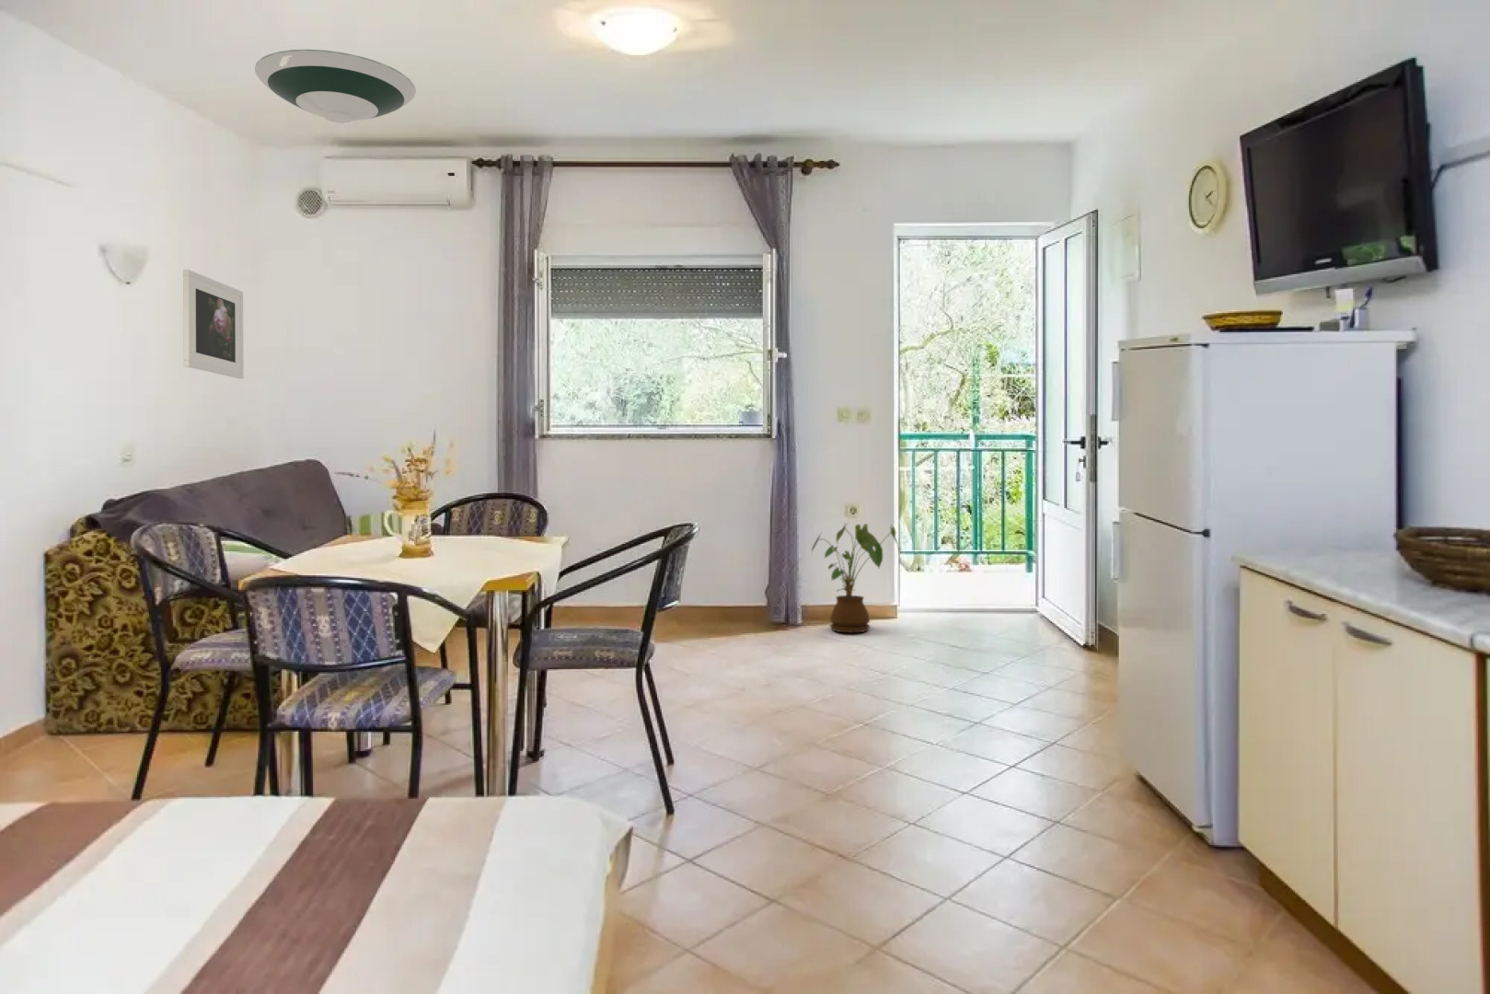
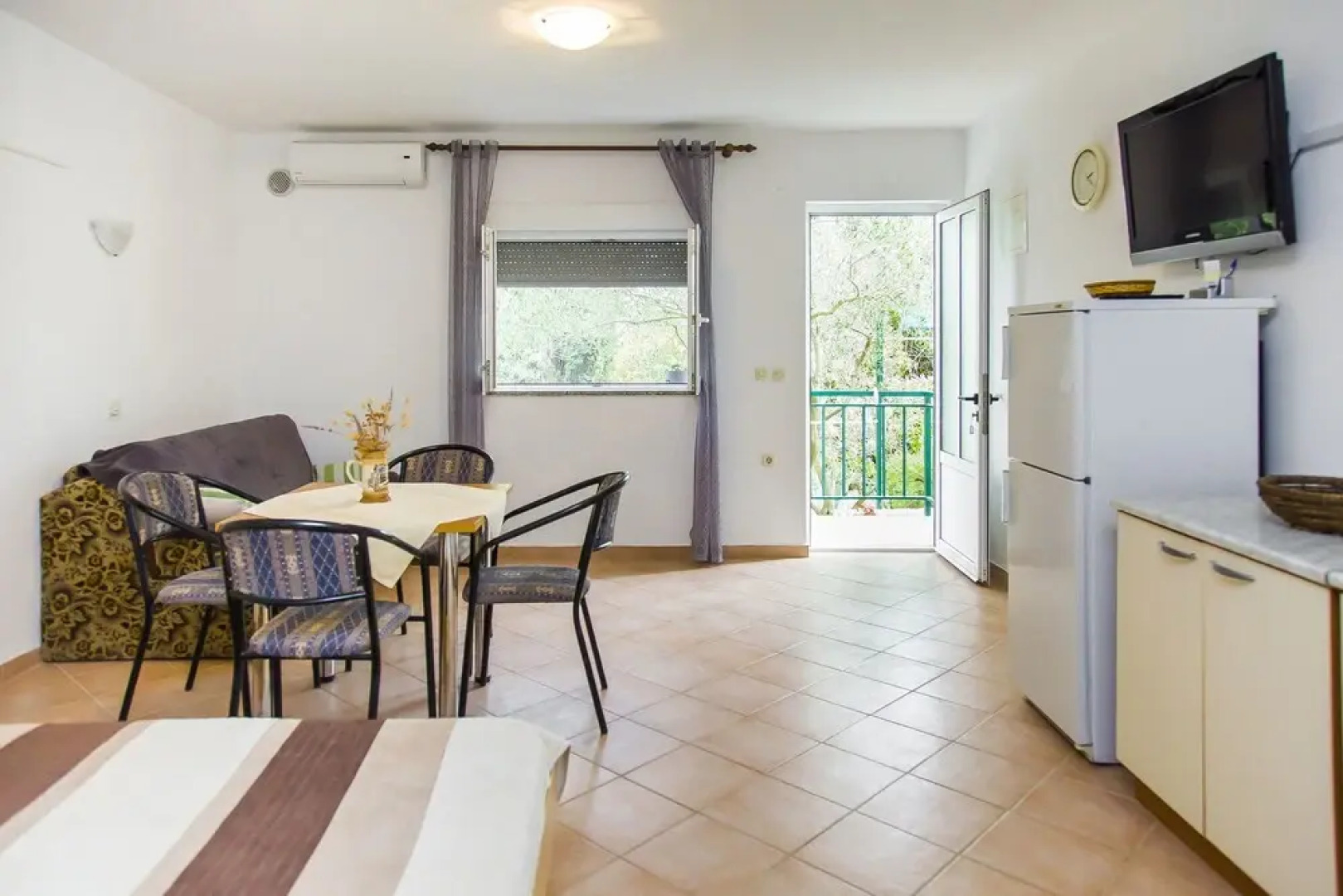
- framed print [182,268,245,379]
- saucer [254,49,417,124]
- house plant [811,521,901,633]
